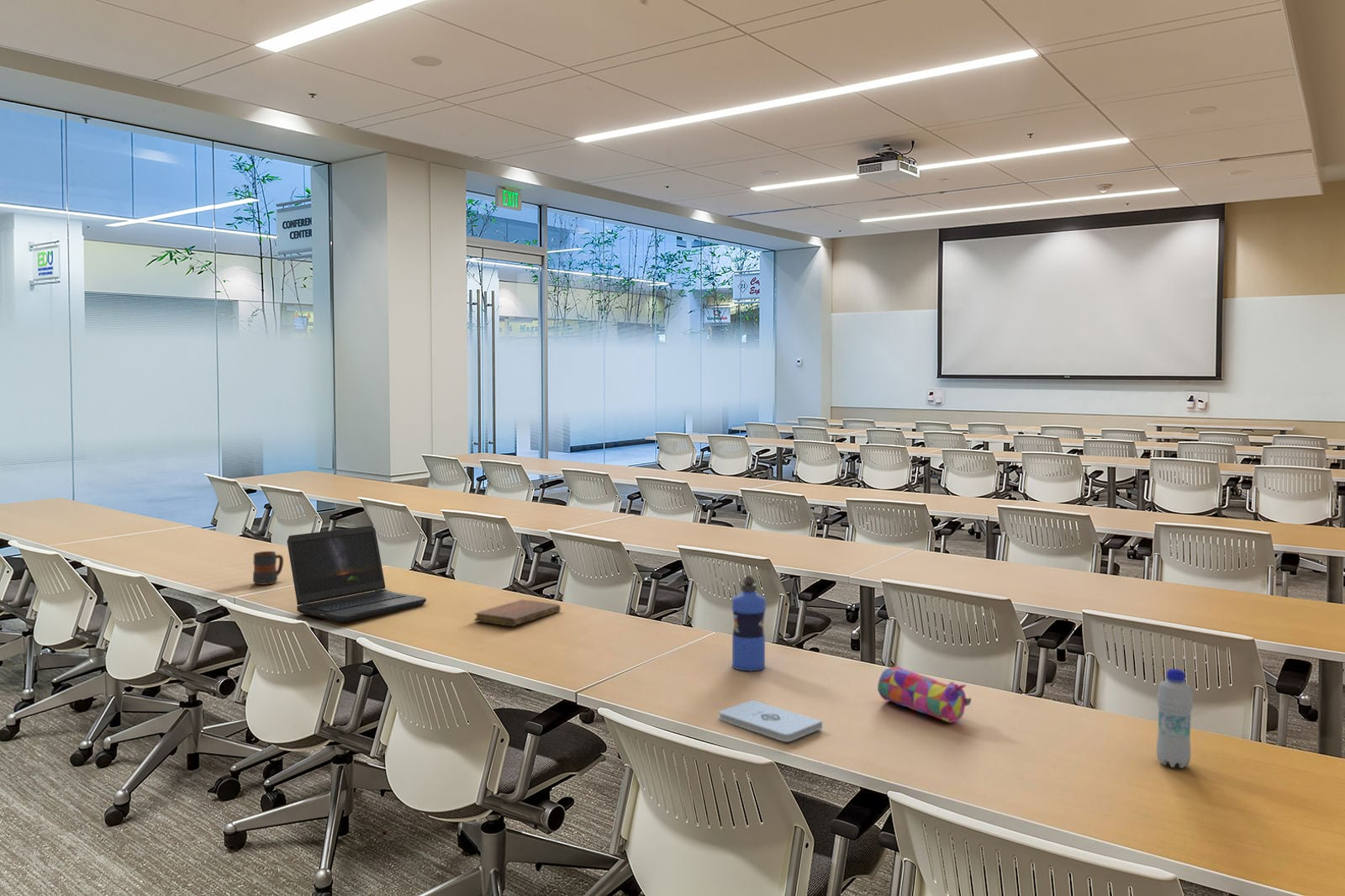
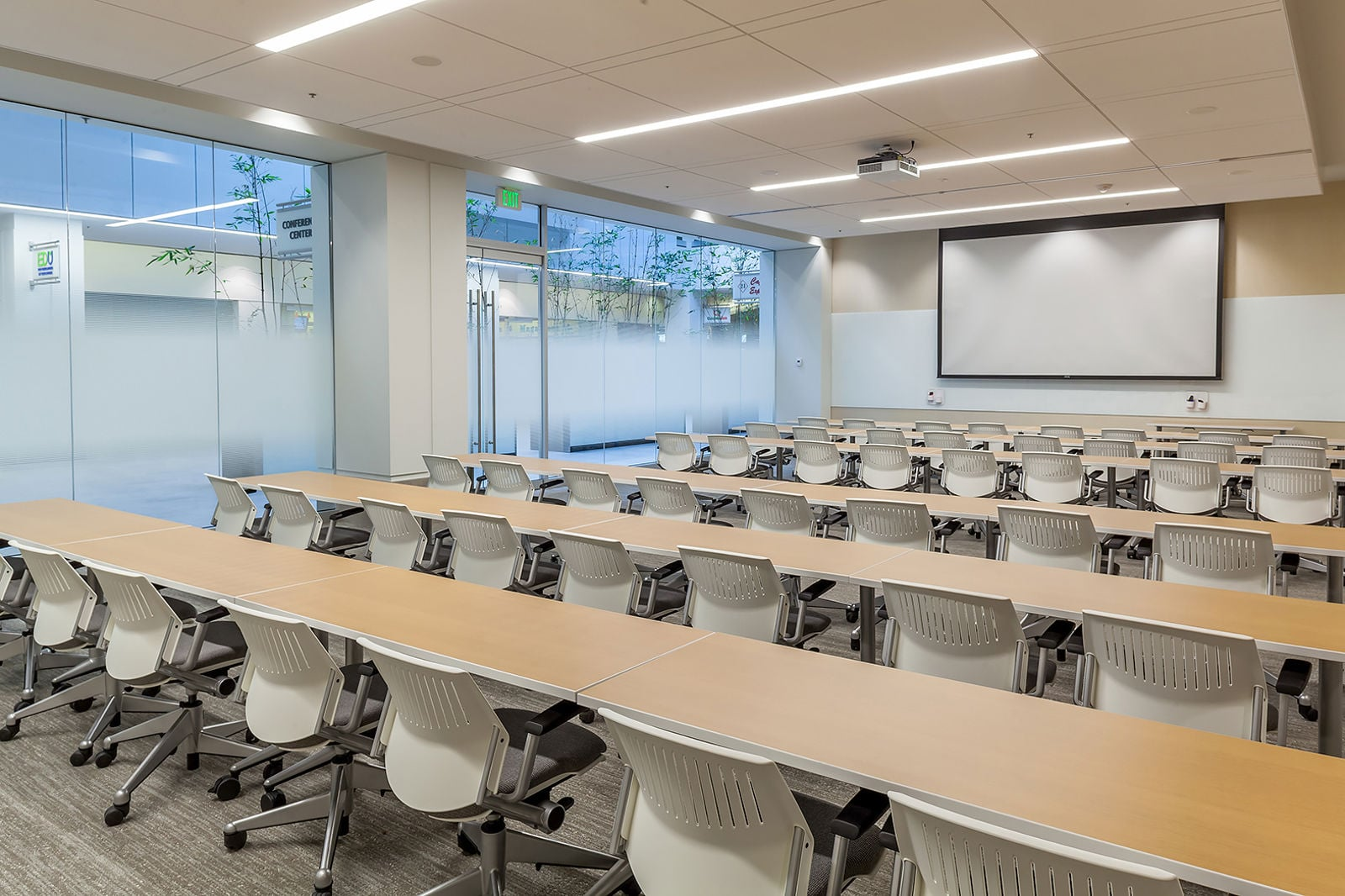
- bottle [1156,668,1195,769]
- pencil case [877,666,972,724]
- notepad [718,699,823,742]
- water bottle [731,575,767,672]
- mug [252,551,284,586]
- notebook [473,598,562,627]
- laptop computer [286,524,427,623]
